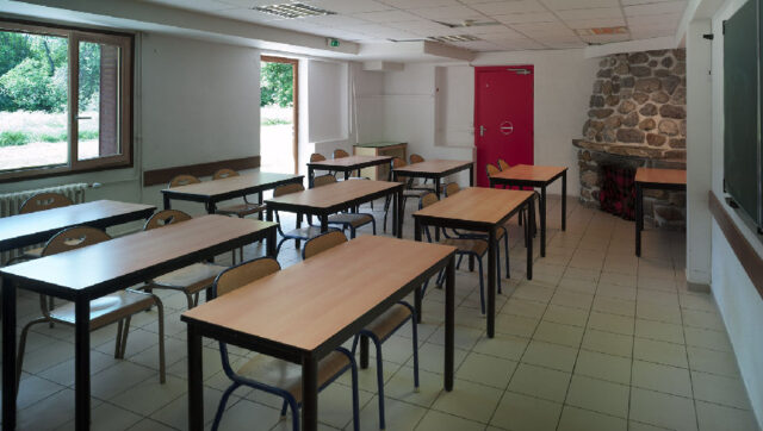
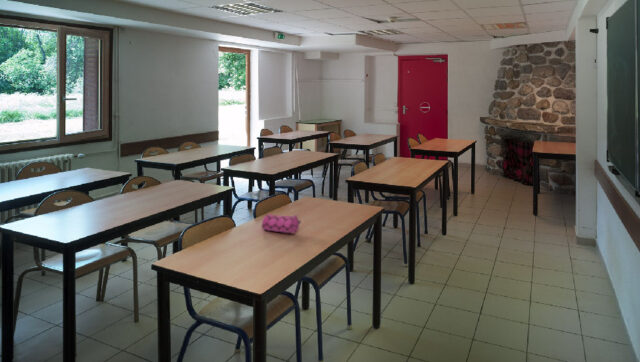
+ pencil case [261,213,302,234]
